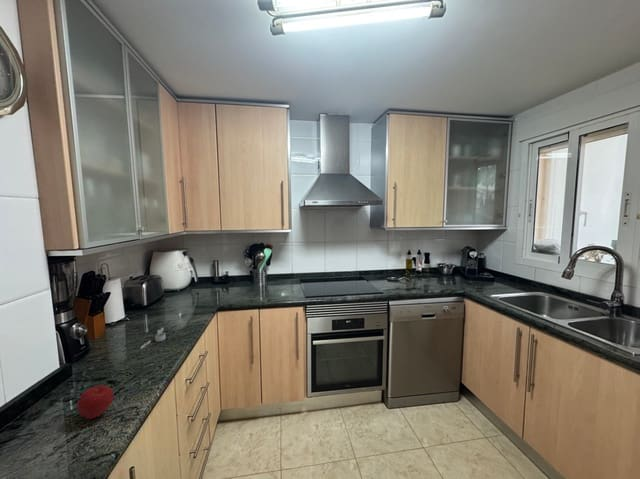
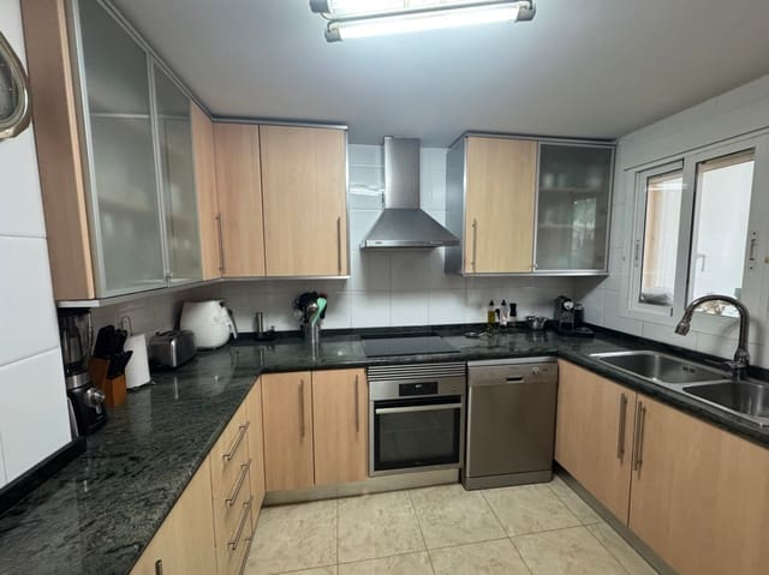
- cup [140,327,167,350]
- apple [77,384,115,420]
